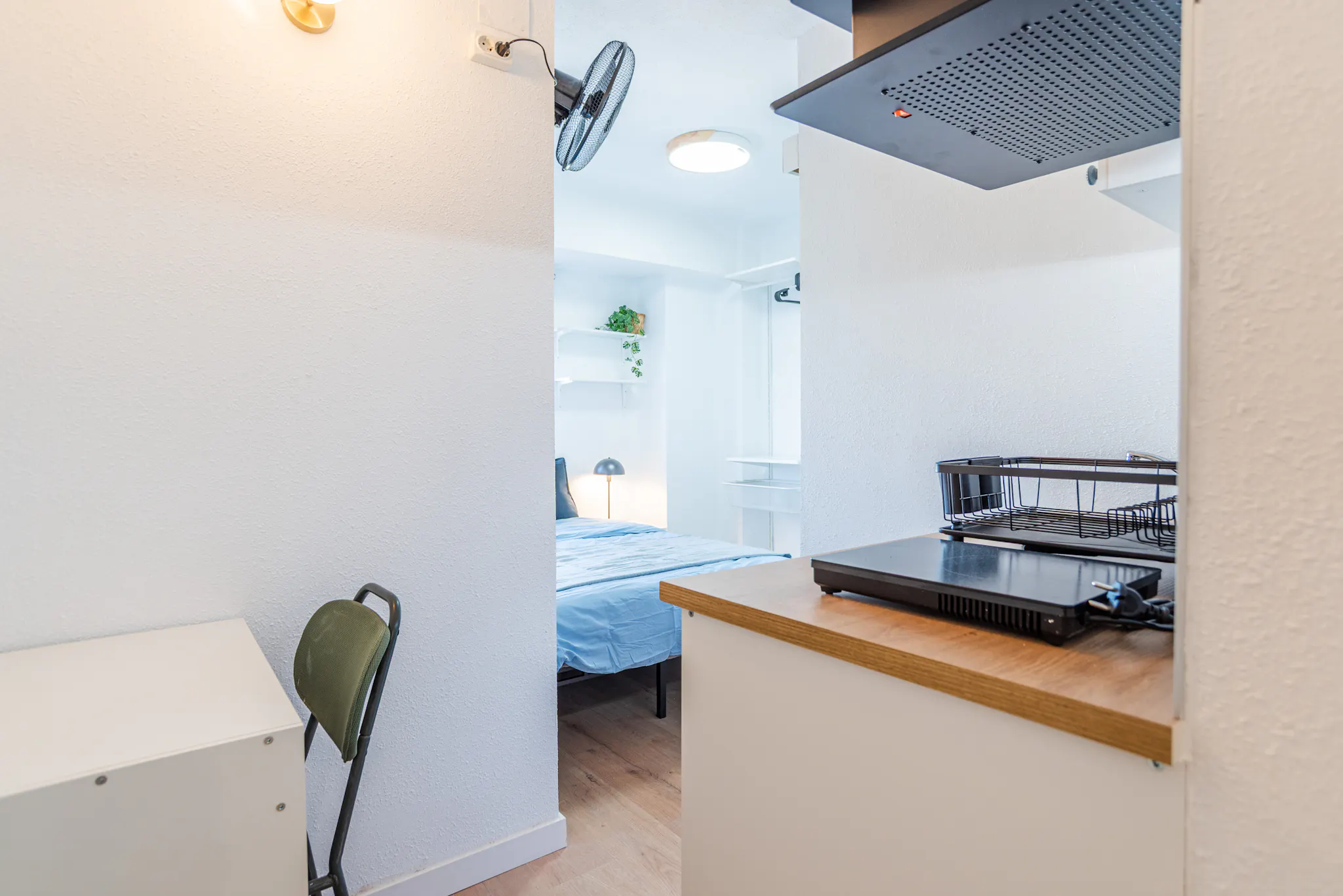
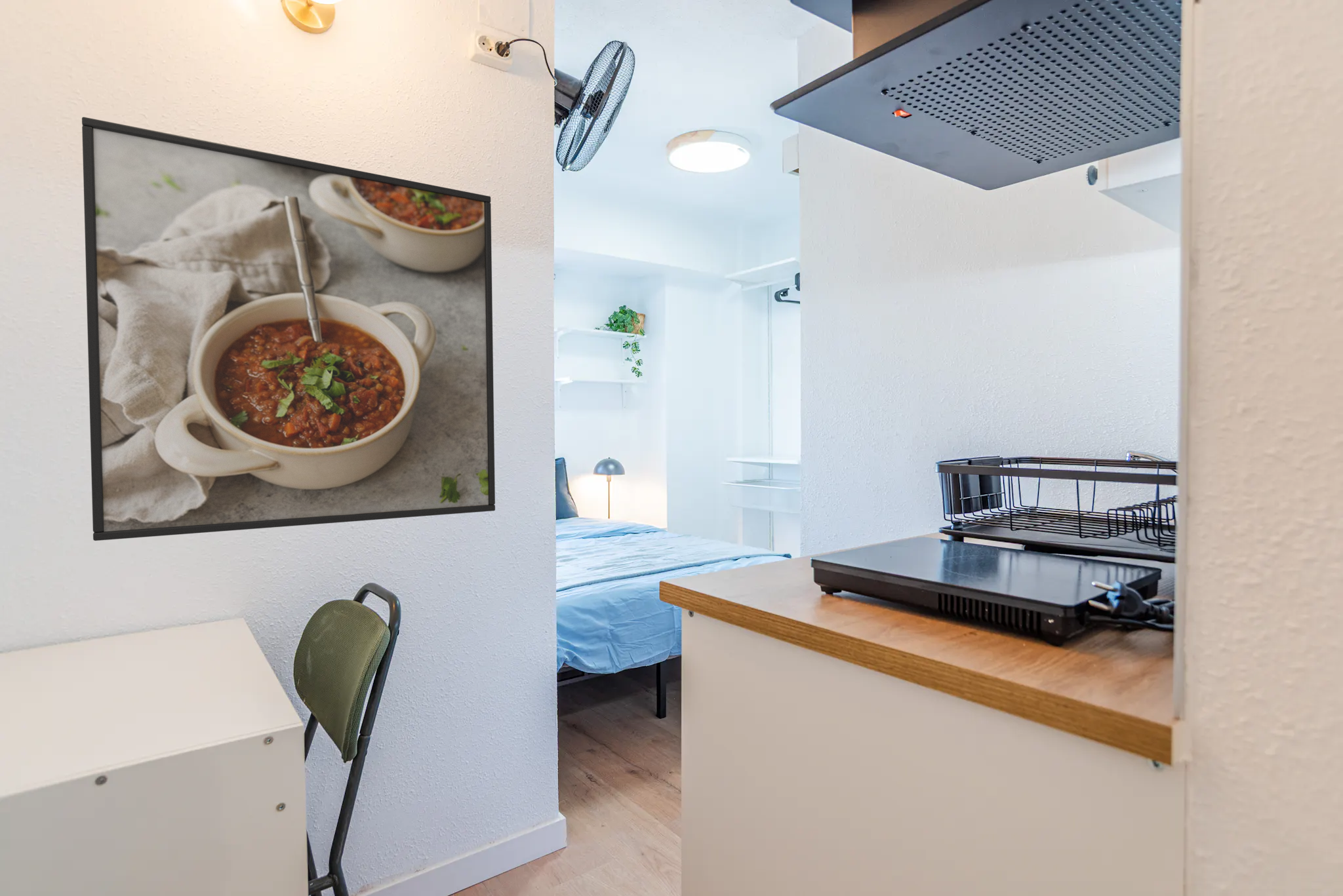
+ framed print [81,117,496,541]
